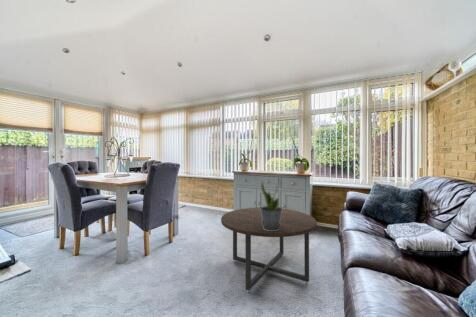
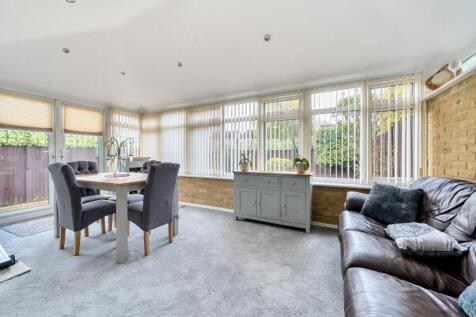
- coffee table [220,206,317,293]
- potted plant [260,180,283,231]
